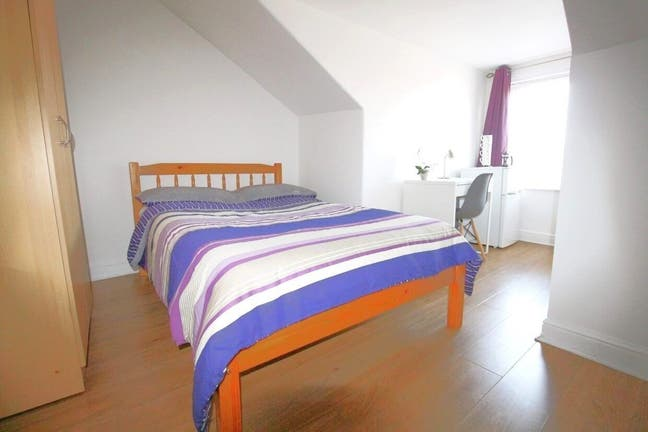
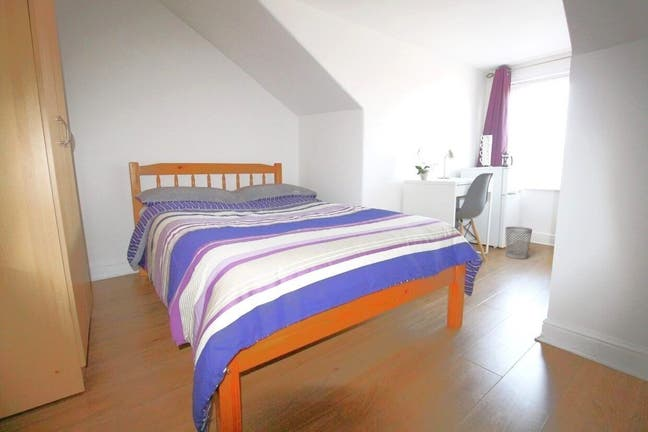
+ wastebasket [505,226,533,260]
